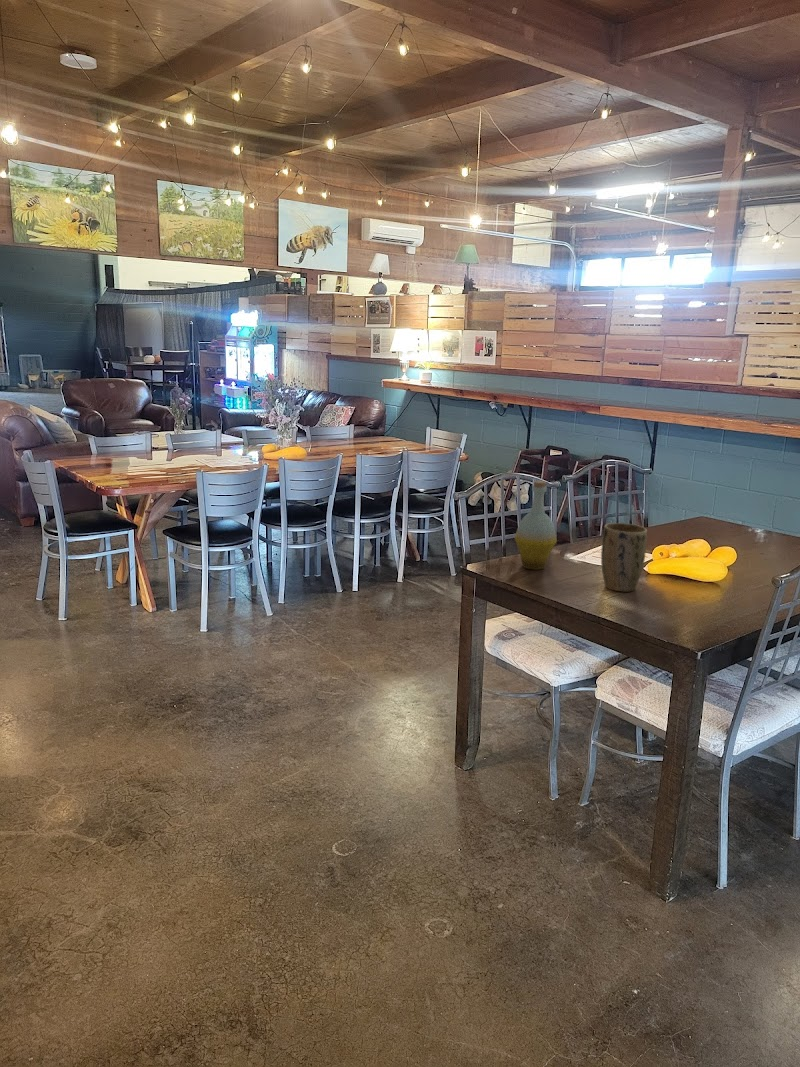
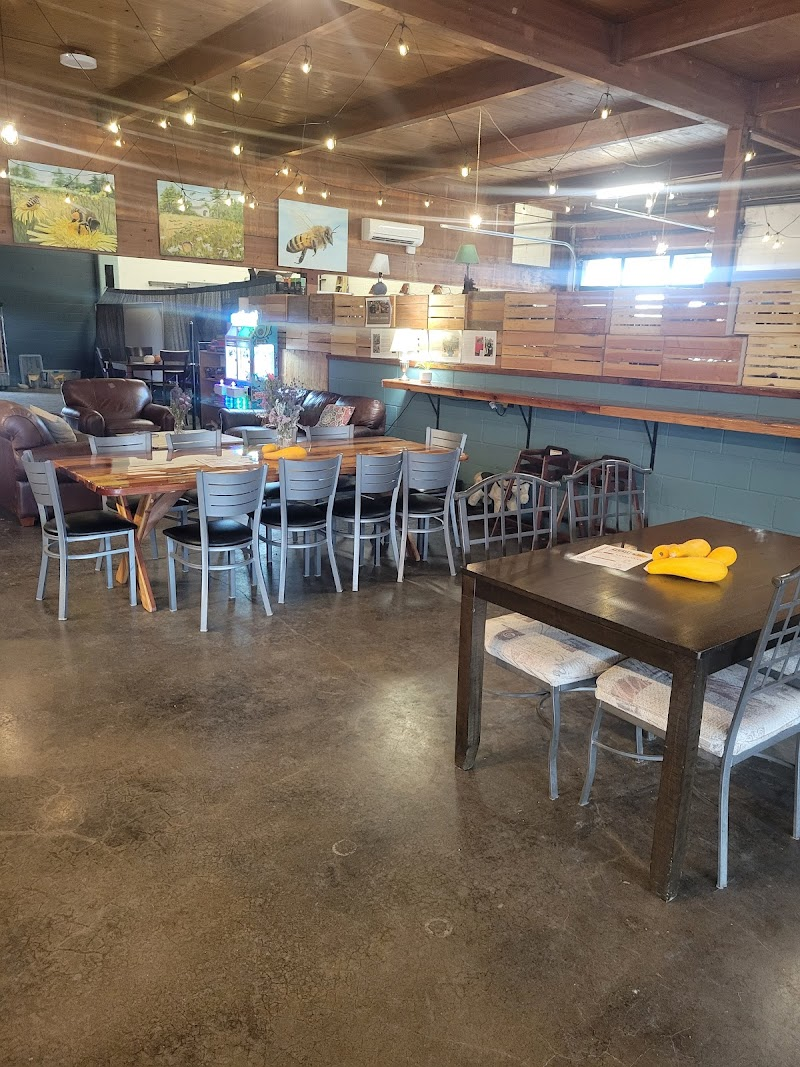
- plant pot [600,522,648,593]
- bottle [514,480,558,571]
